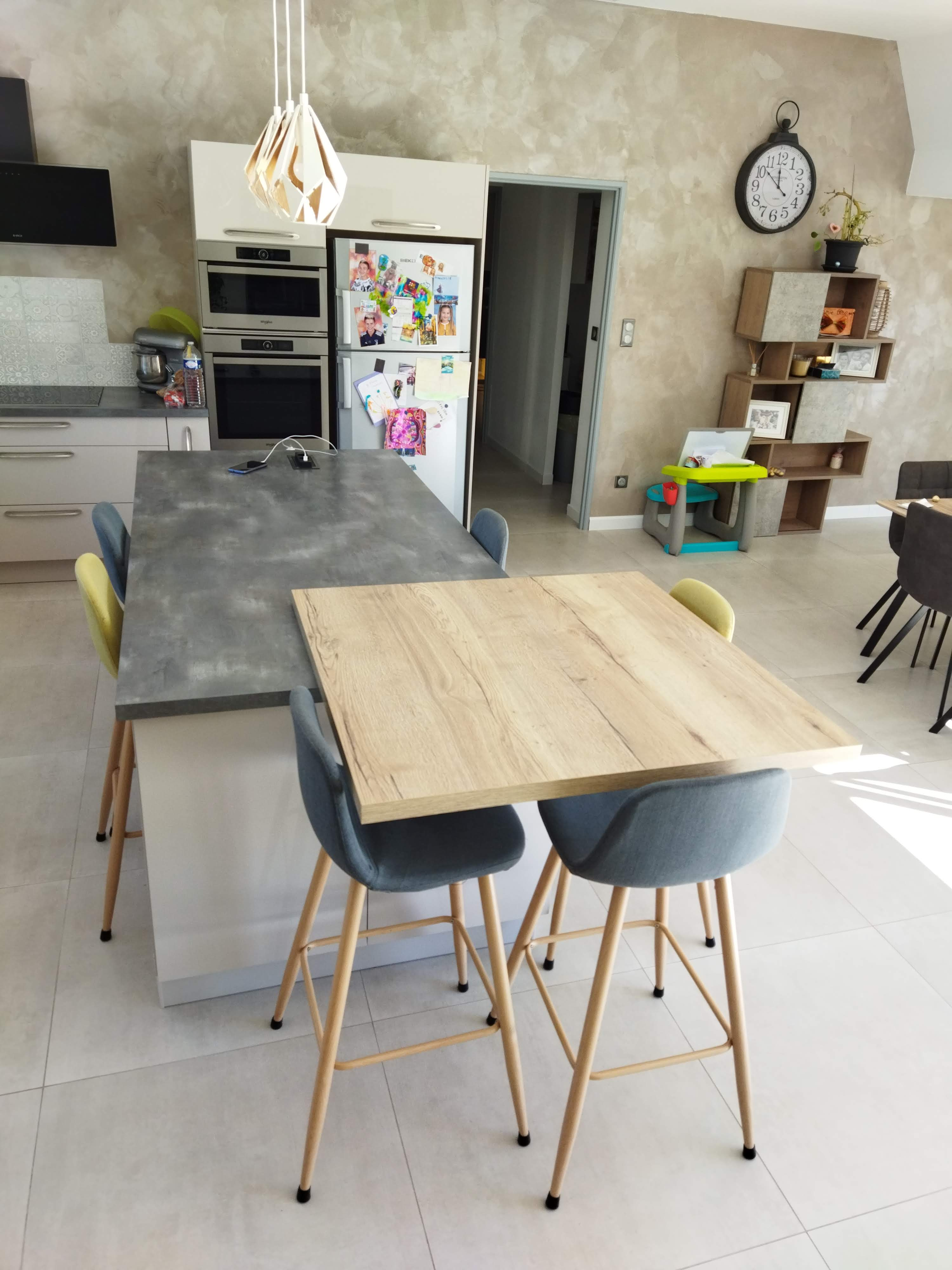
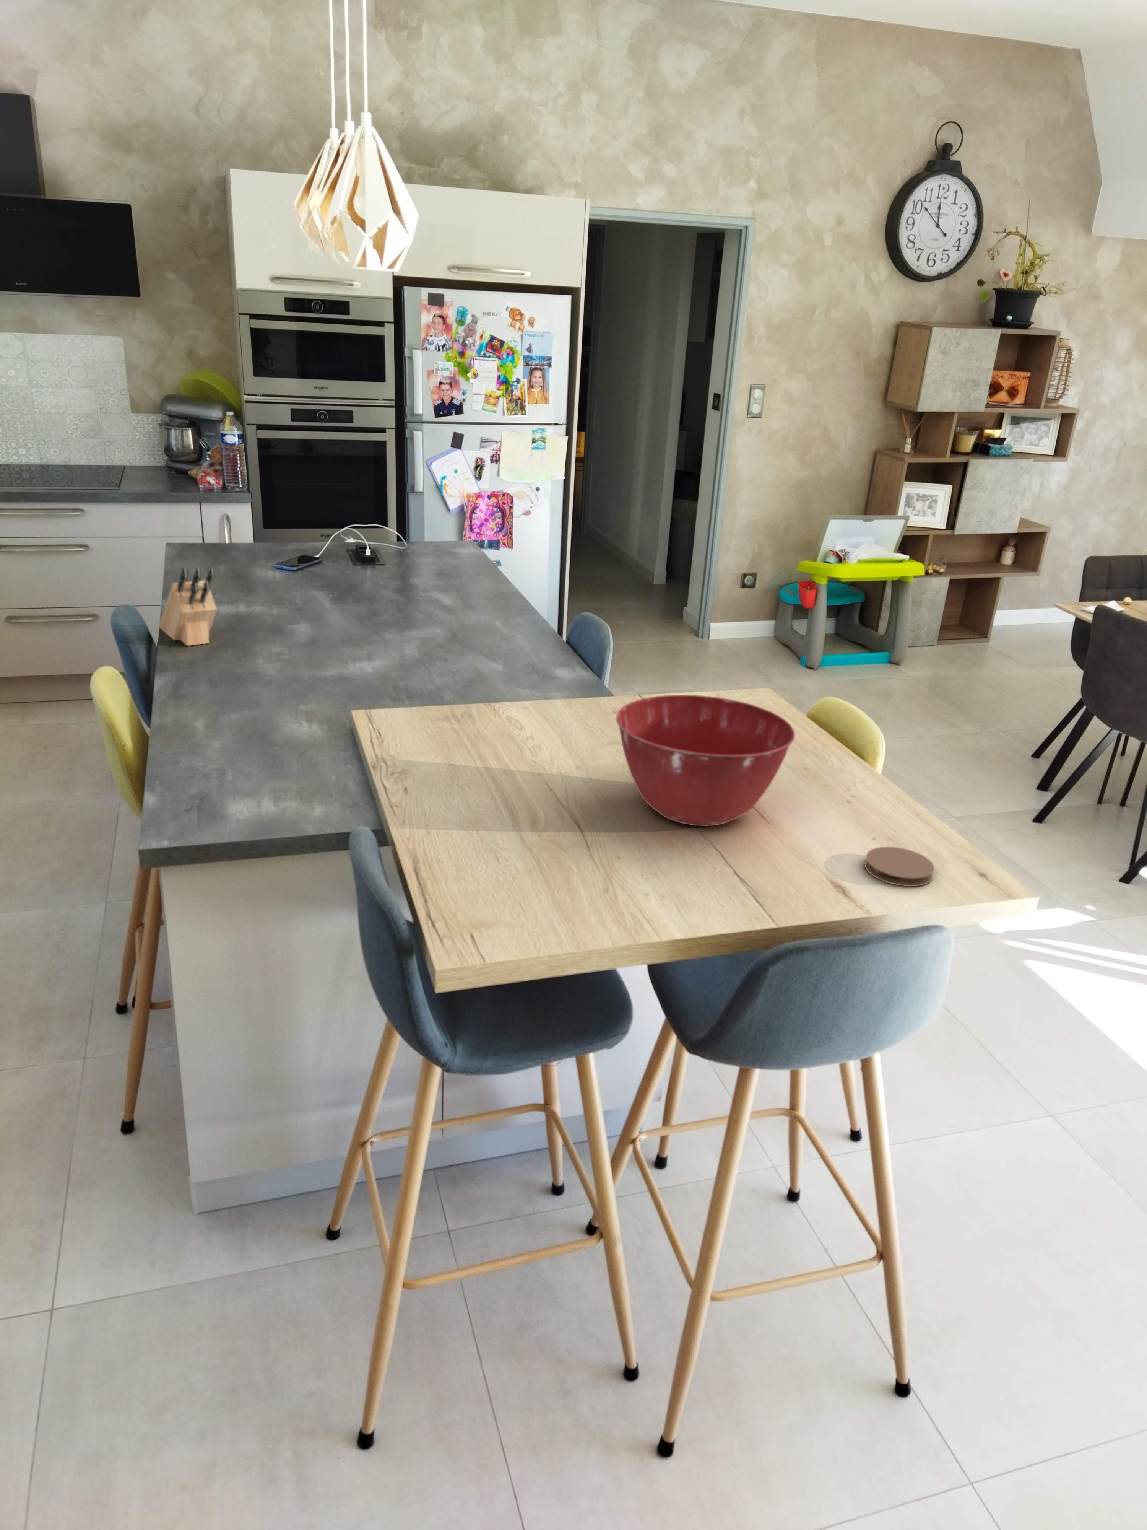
+ coaster [864,846,935,887]
+ mixing bowl [616,694,795,826]
+ knife block [159,567,217,646]
